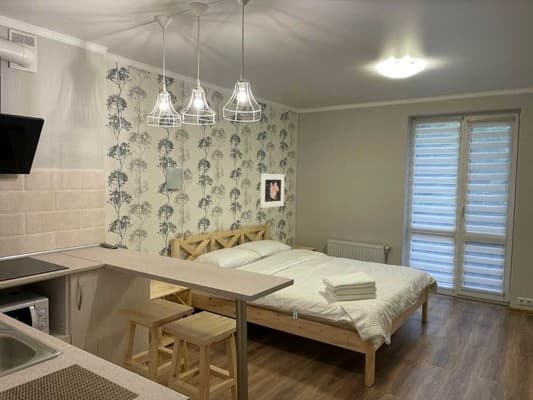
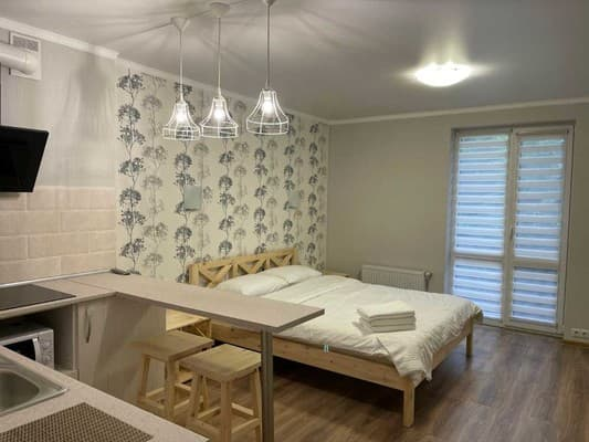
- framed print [259,173,285,209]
